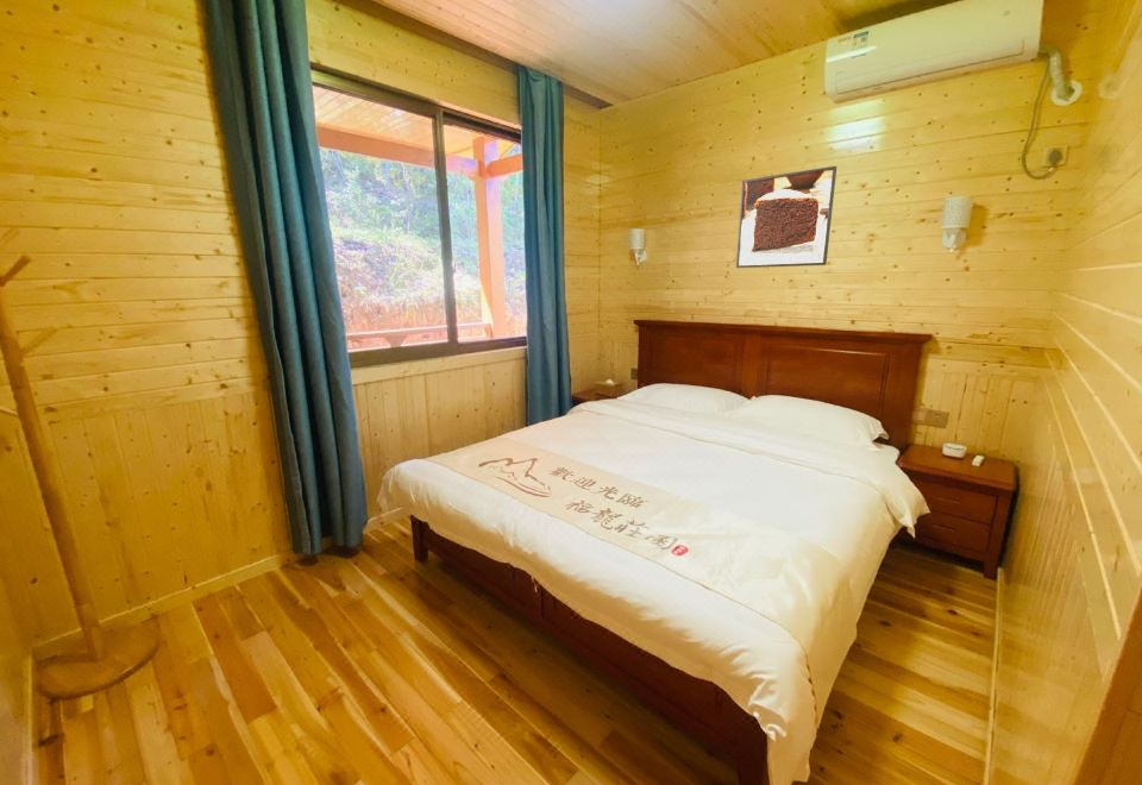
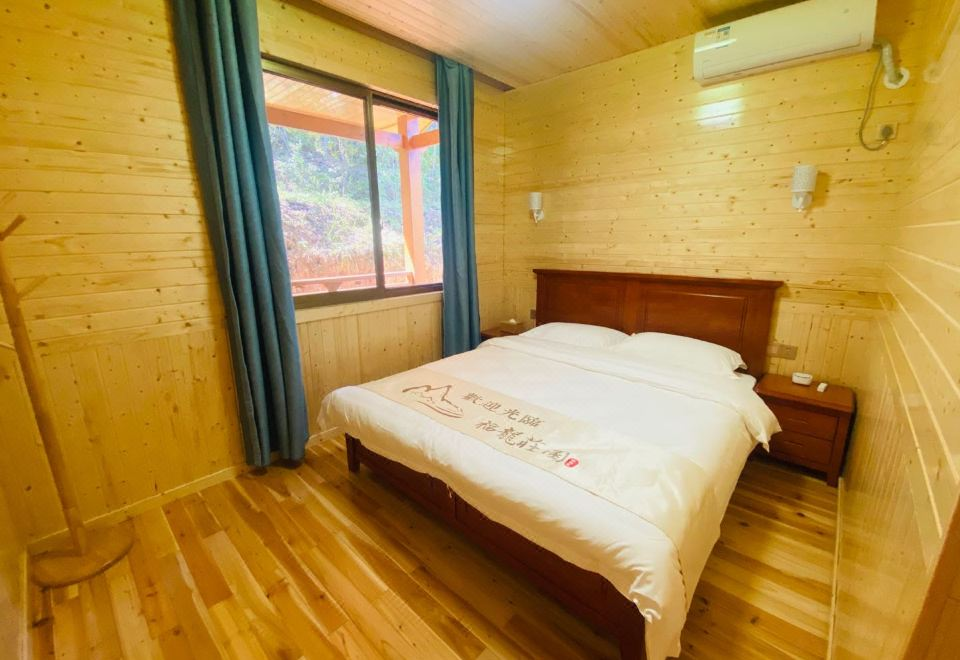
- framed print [735,165,837,269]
